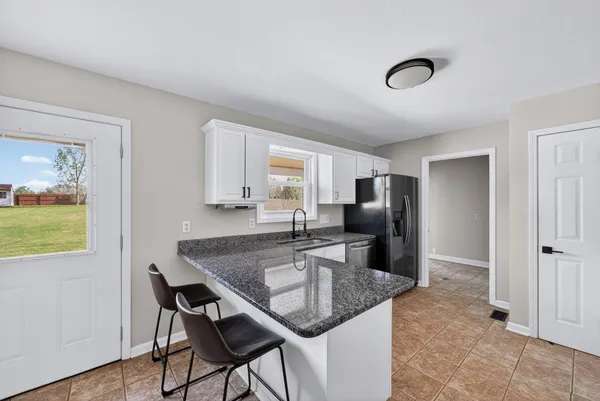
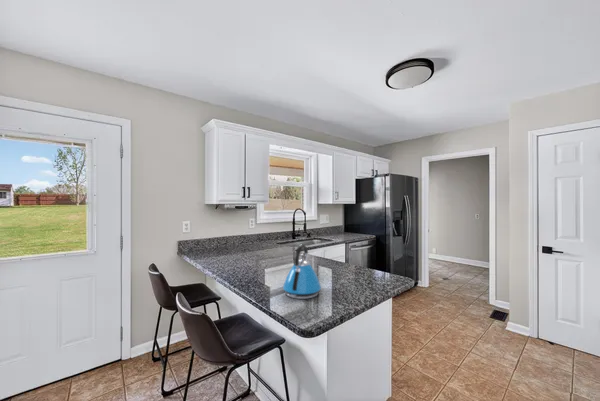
+ kettle [282,243,322,300]
